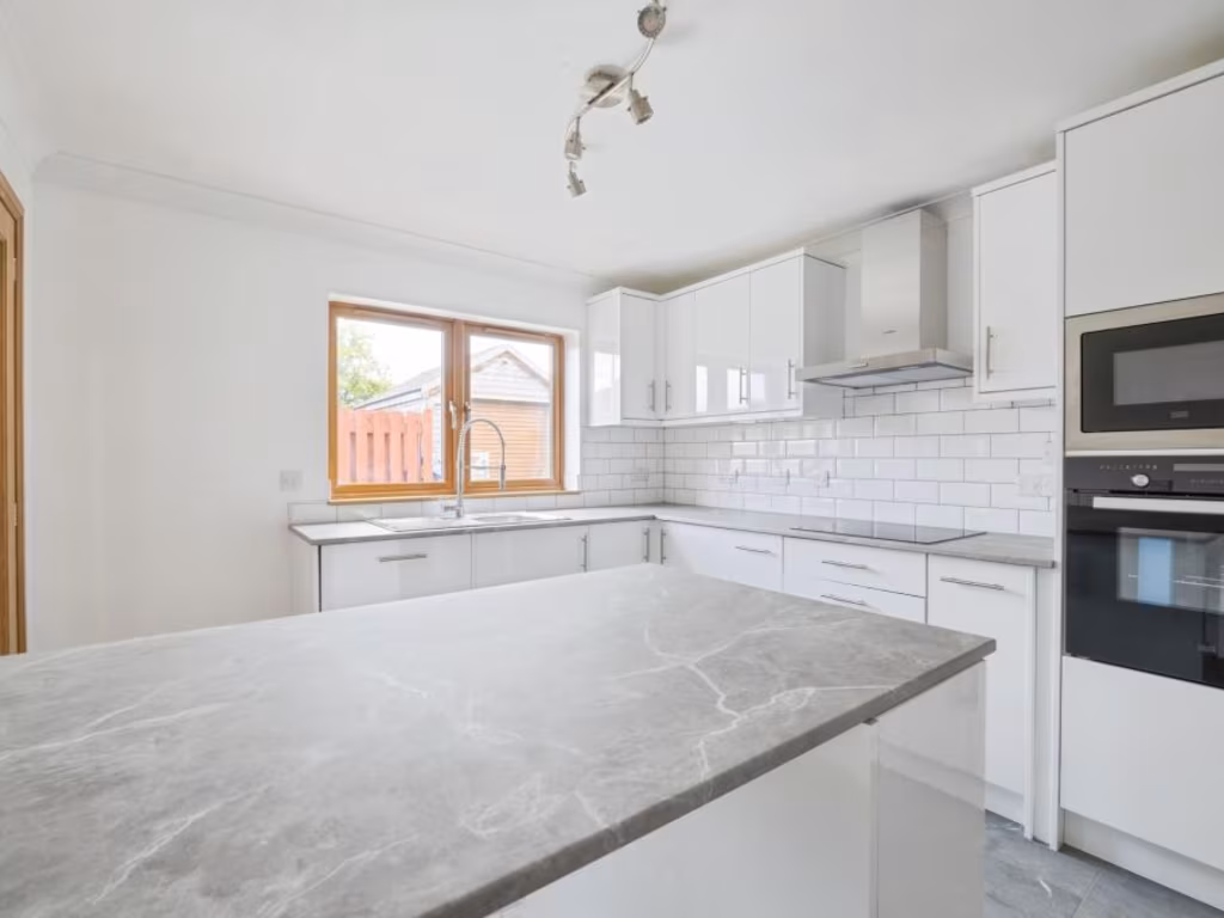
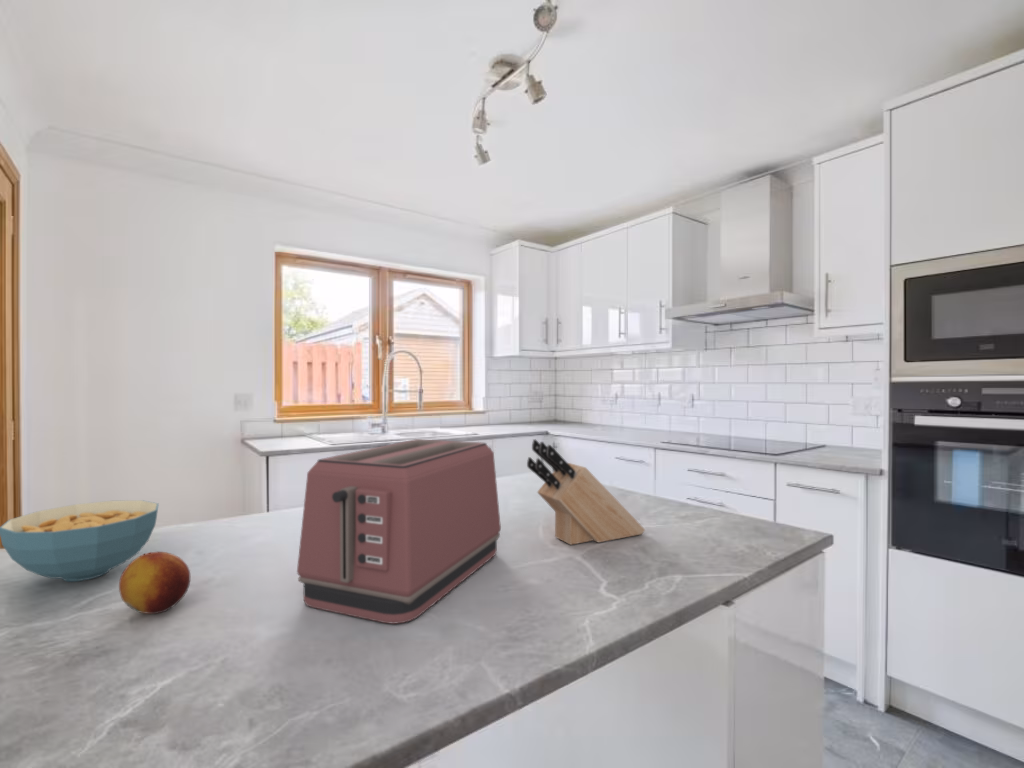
+ cereal bowl [0,499,160,582]
+ toaster [296,438,502,625]
+ fruit [118,551,191,615]
+ knife block [526,438,646,546]
